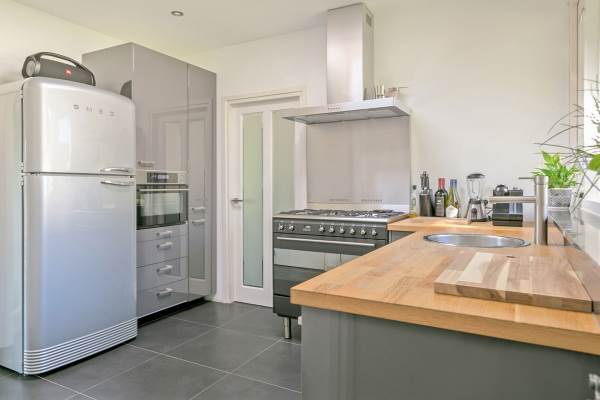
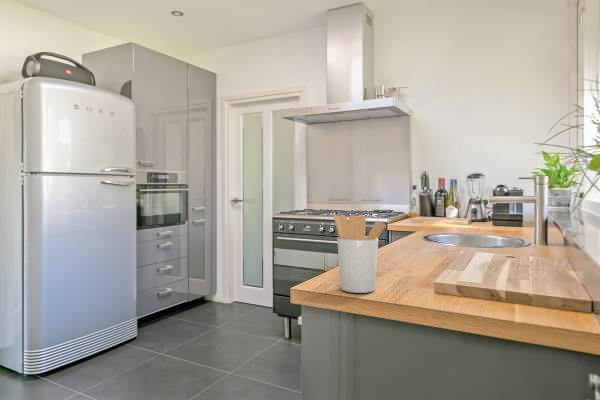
+ utensil holder [333,212,386,294]
